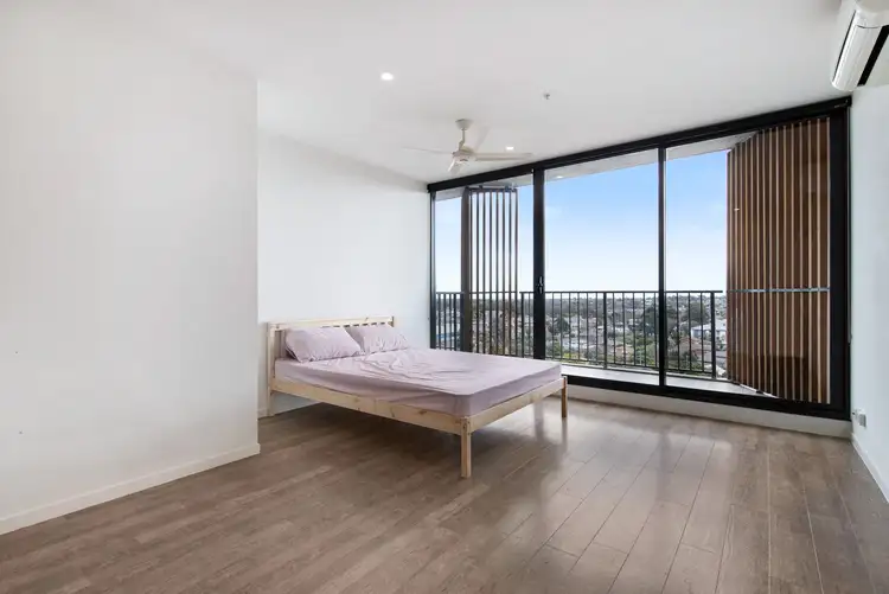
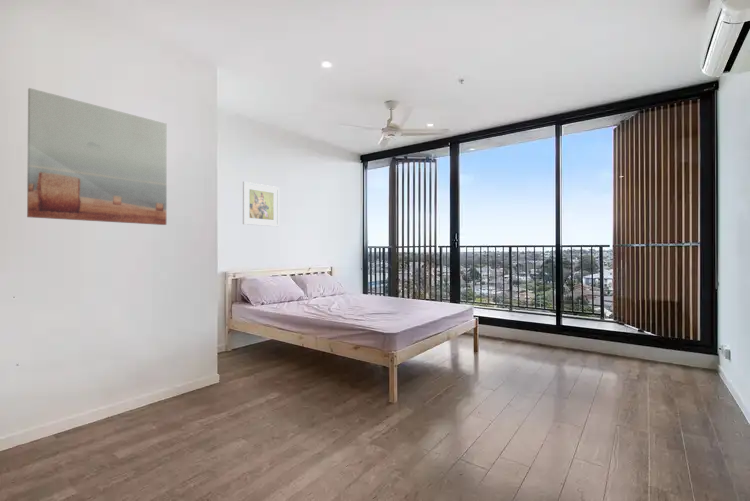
+ wall art [26,87,168,226]
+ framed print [242,181,280,228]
